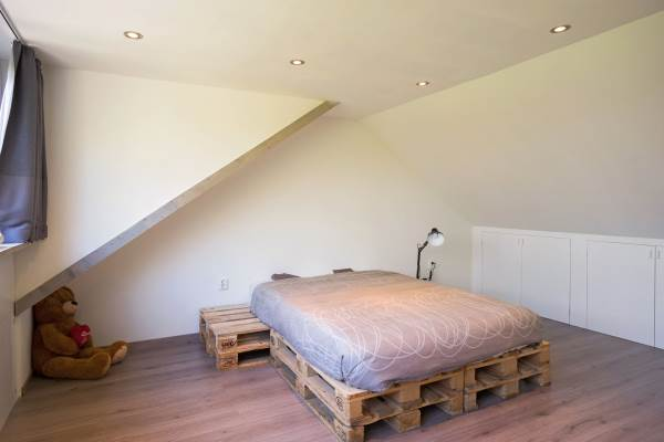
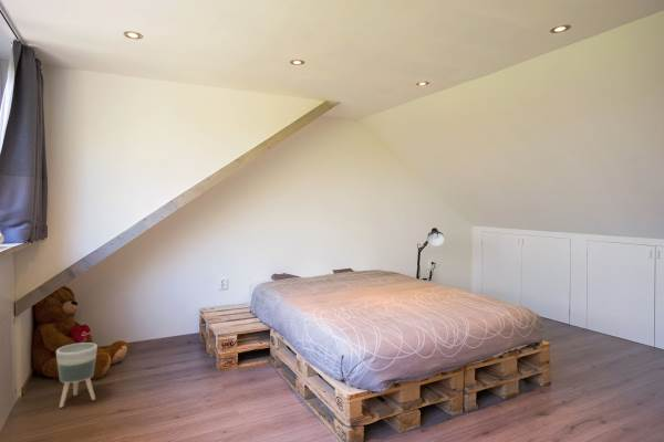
+ planter [55,341,98,409]
